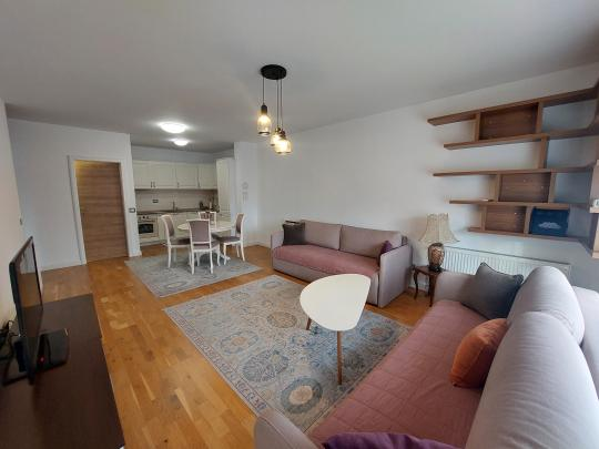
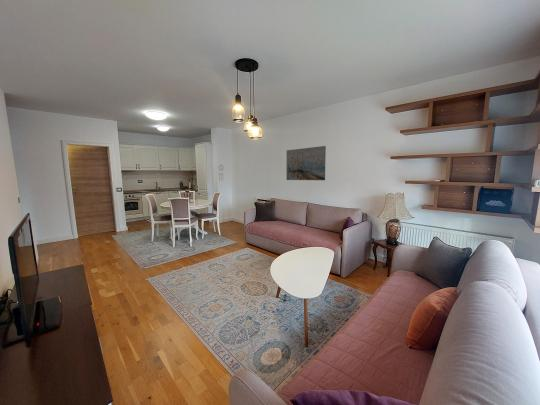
+ wall art [286,145,327,181]
